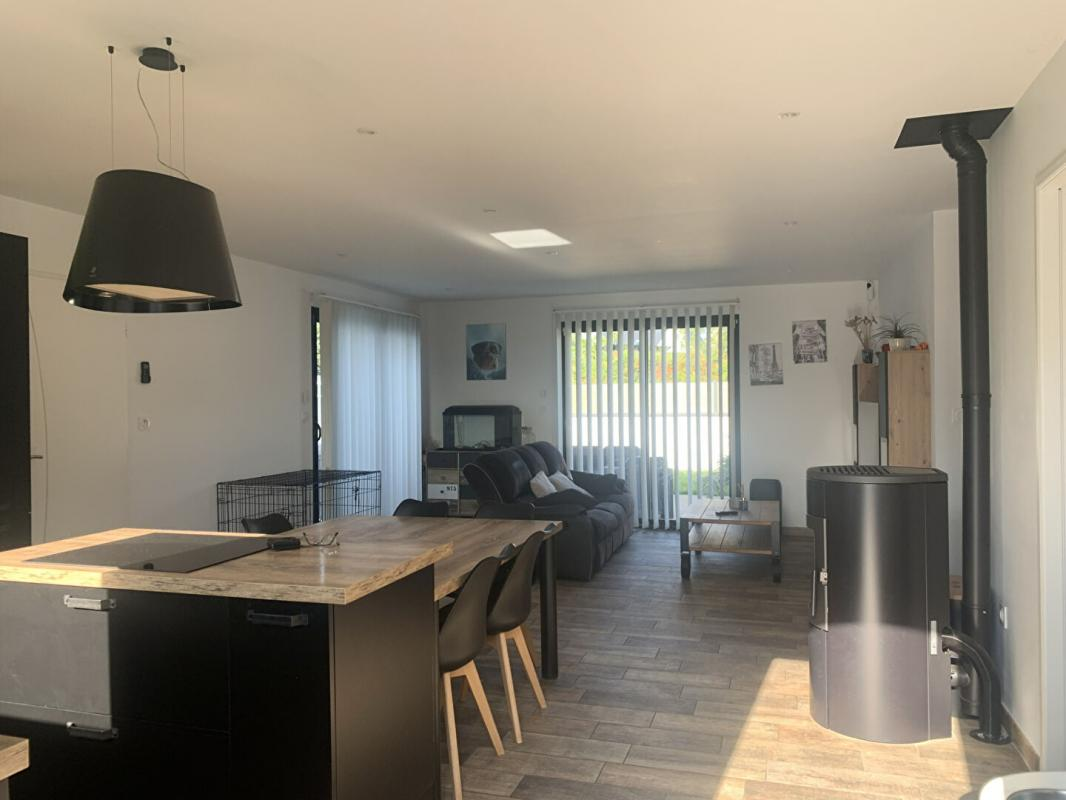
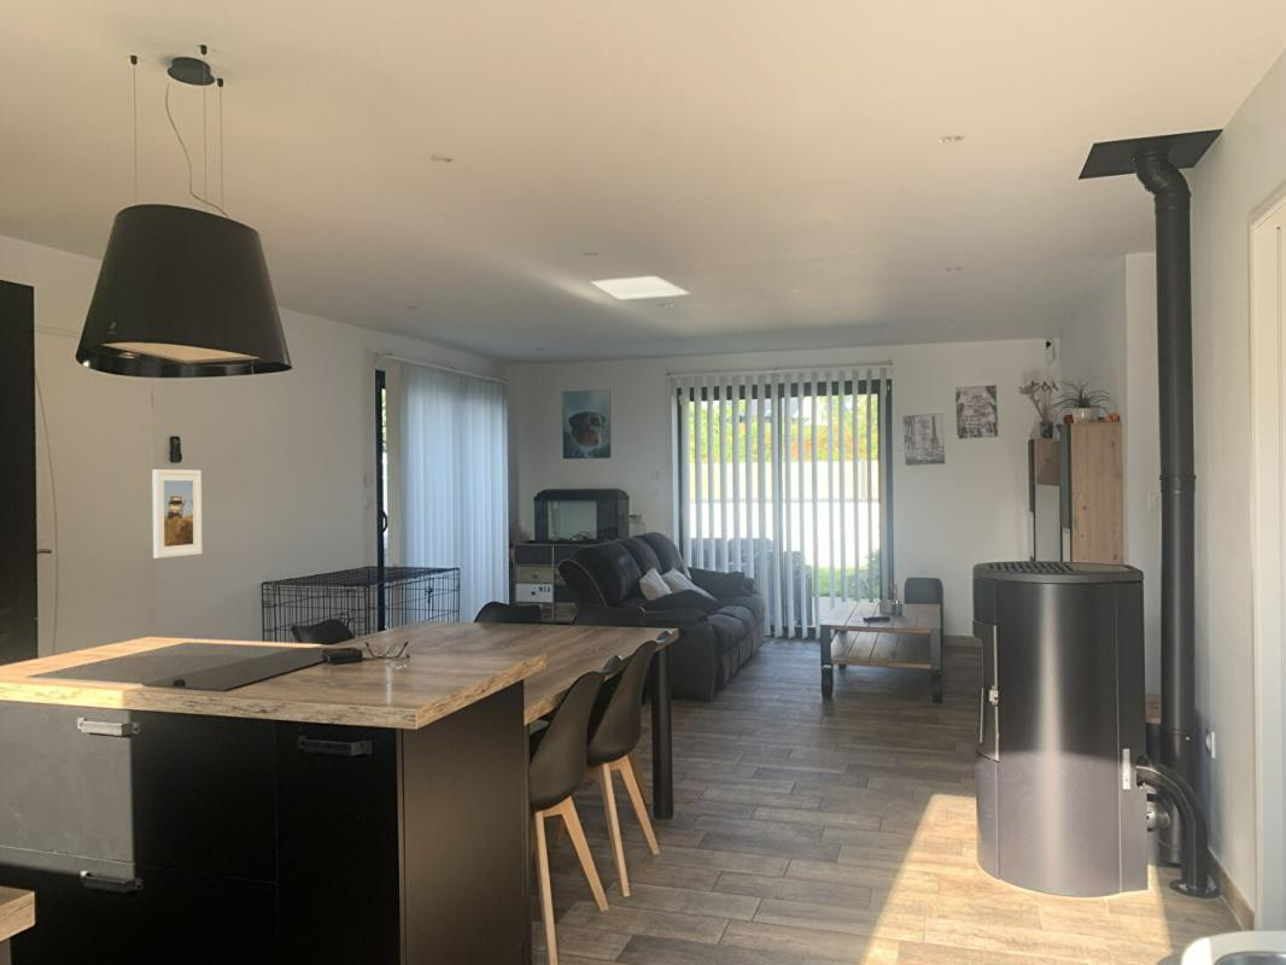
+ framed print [152,468,203,560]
